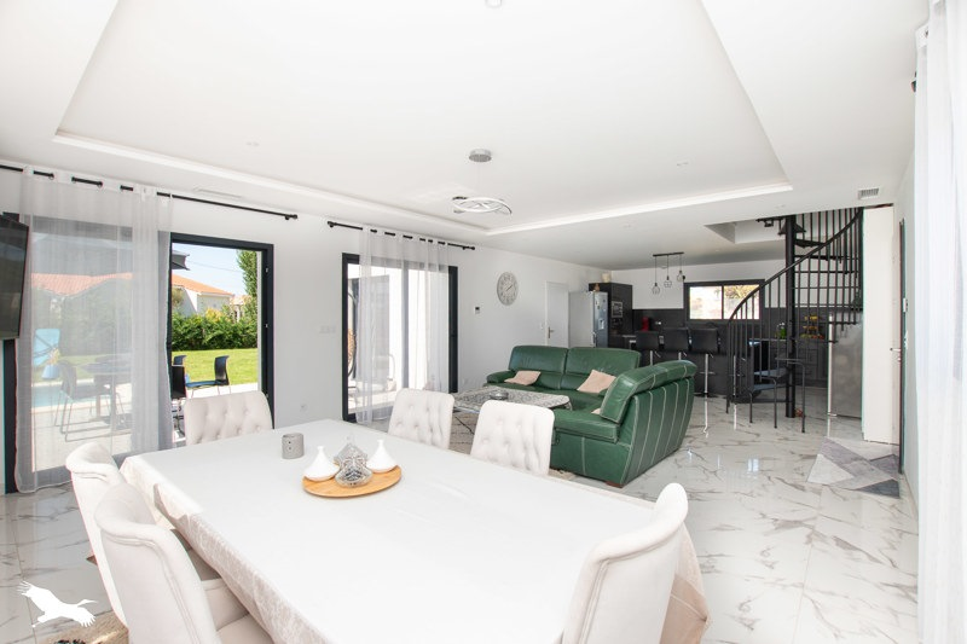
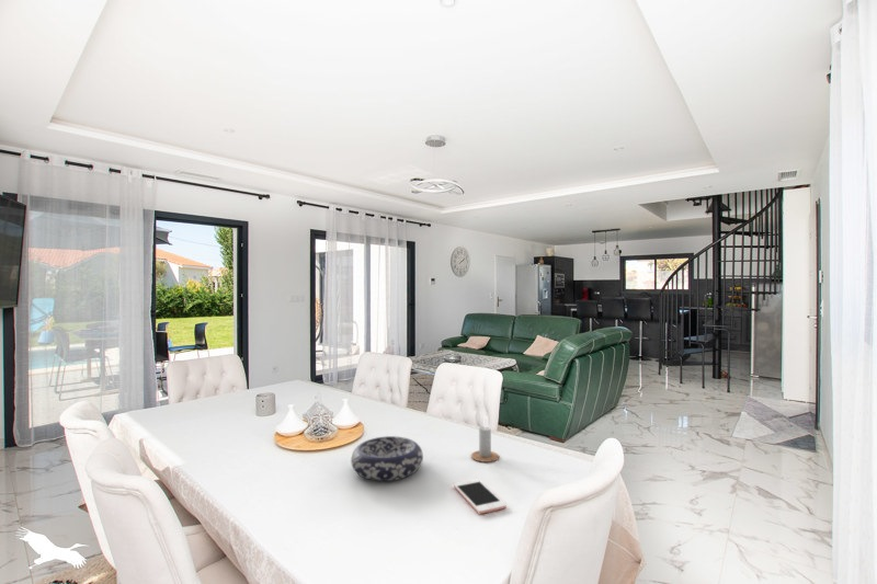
+ decorative bowl [350,435,424,482]
+ candle [470,416,500,463]
+ cell phone [453,479,508,515]
